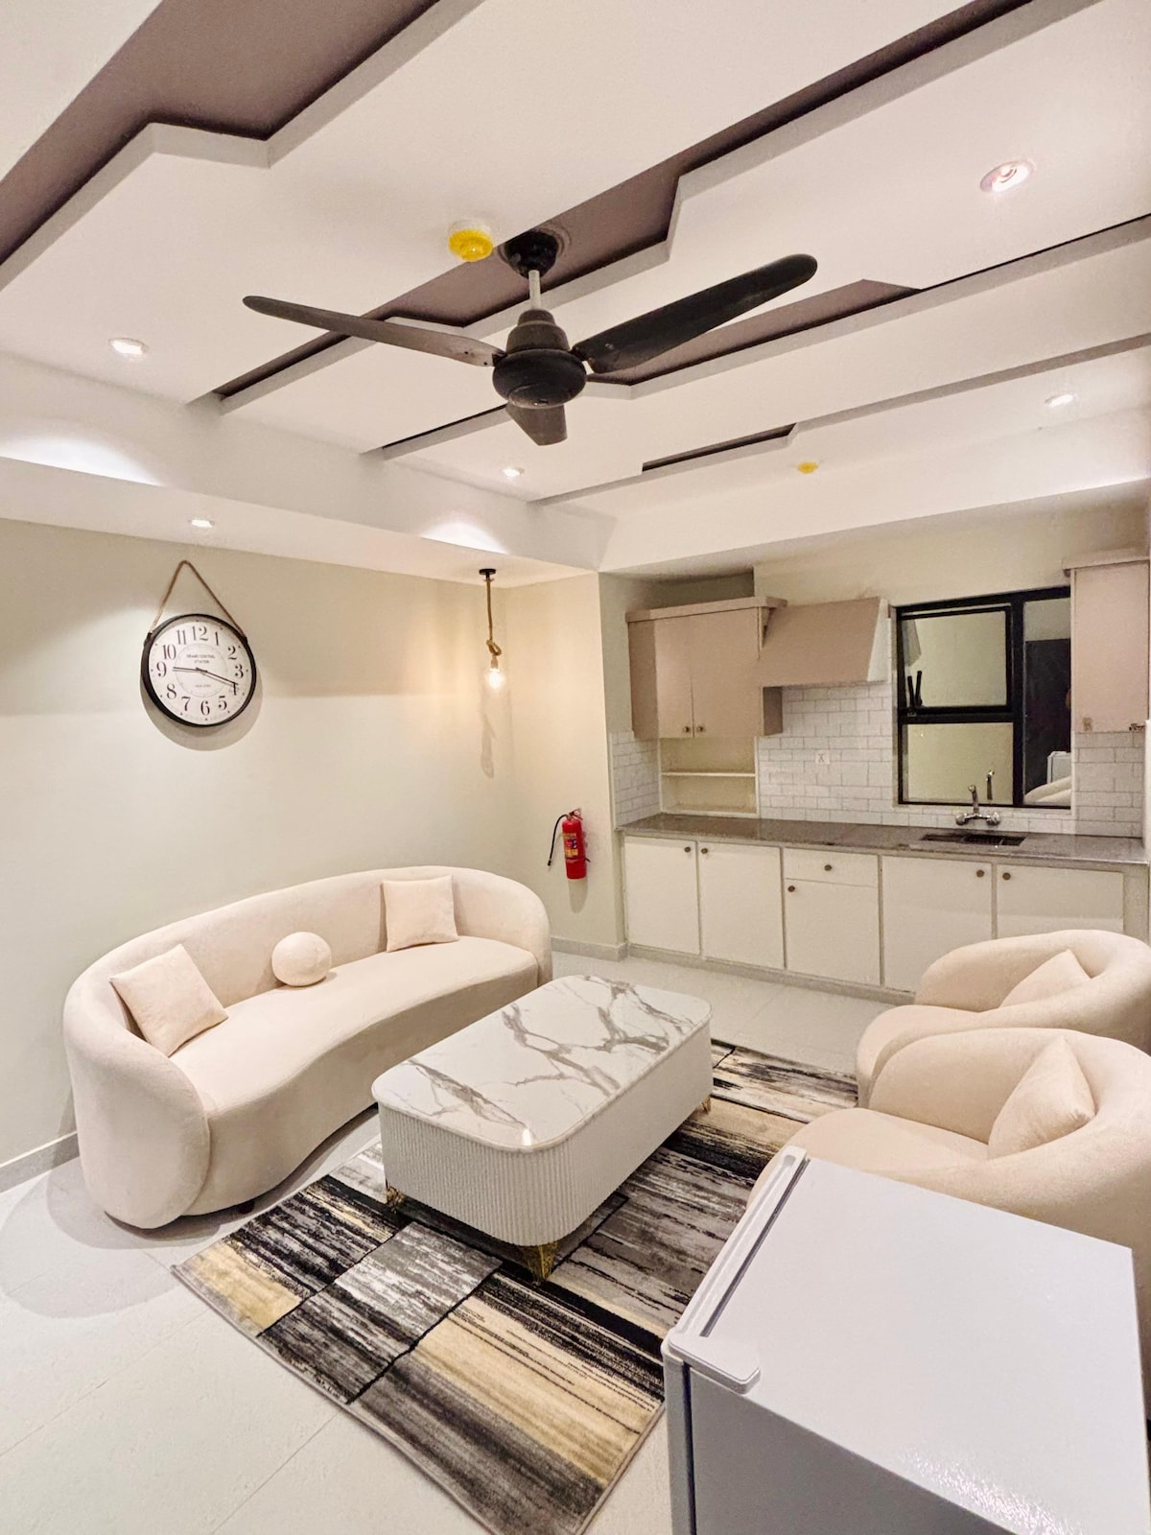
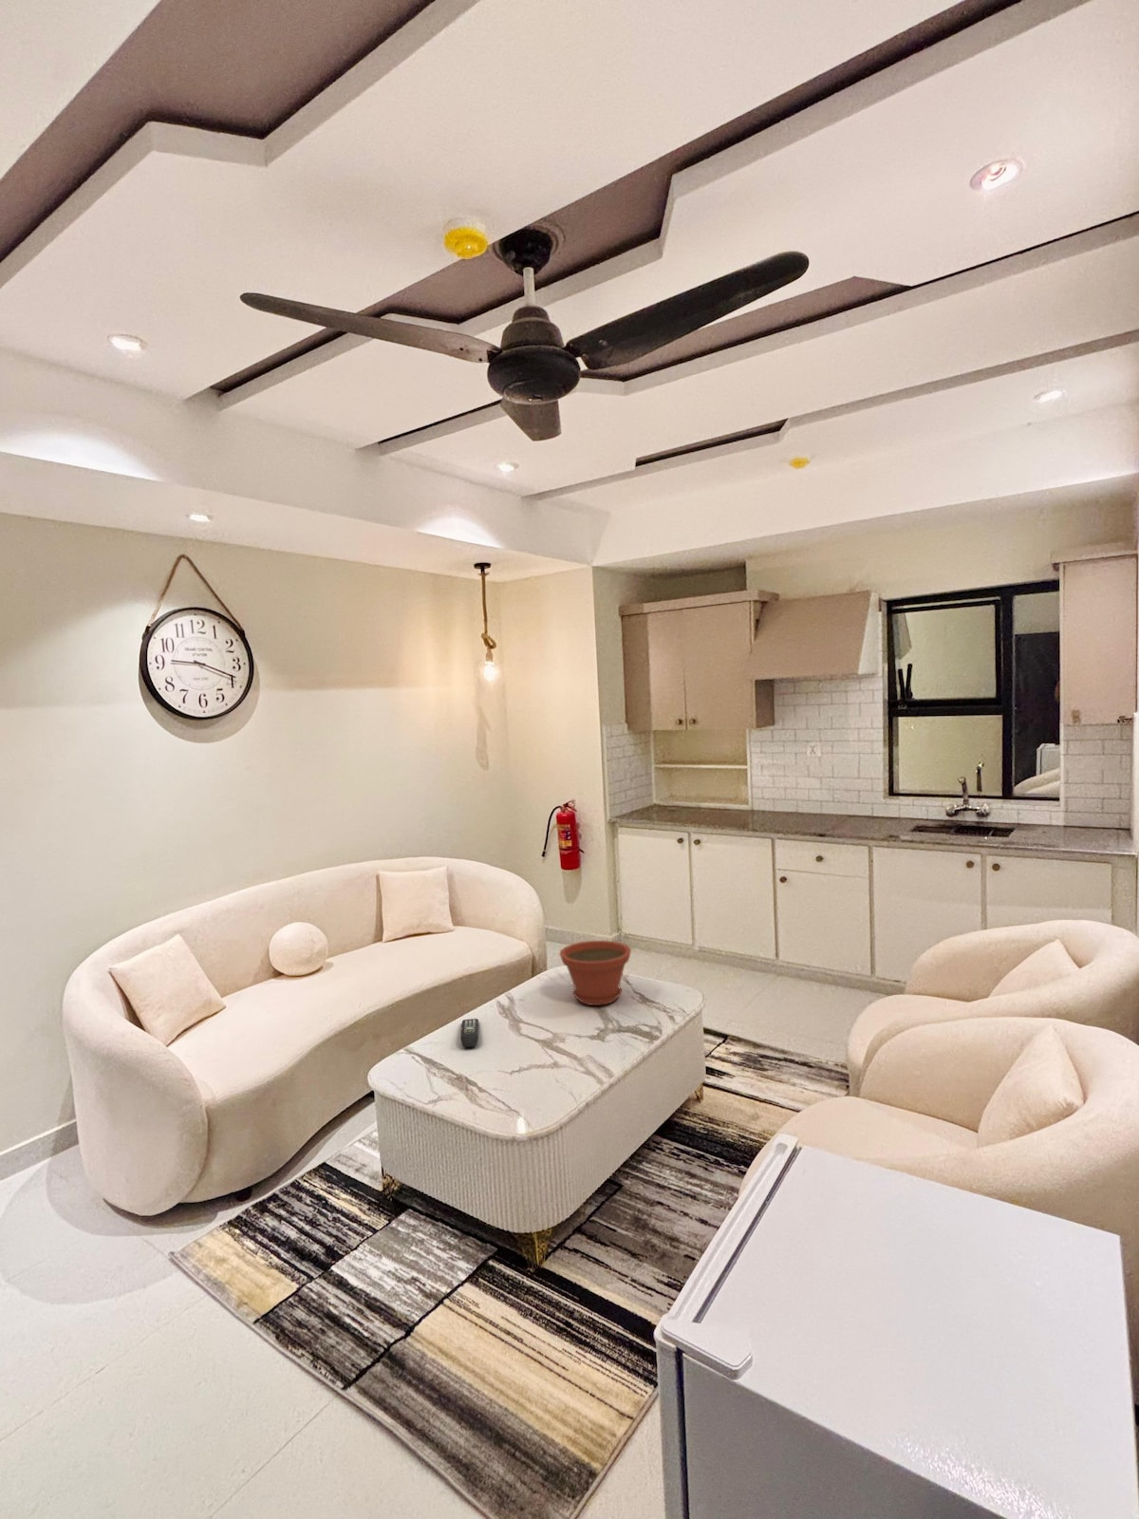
+ plant pot [558,940,632,1006]
+ remote control [459,1018,480,1048]
